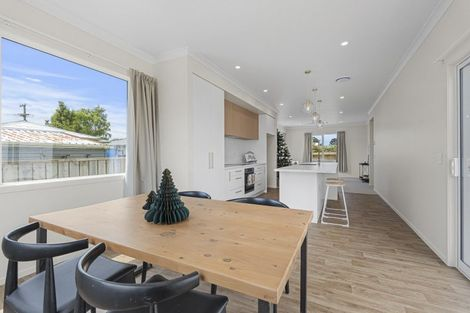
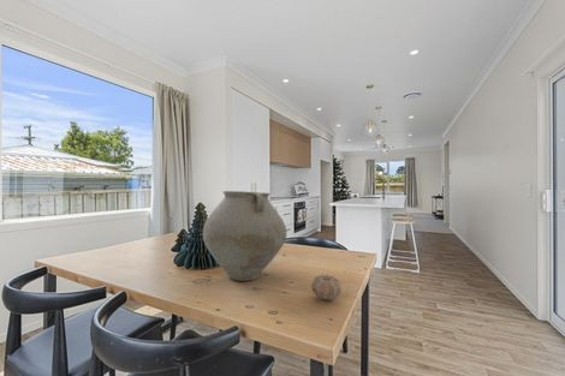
+ fruit [310,274,343,302]
+ ceramic pot [202,190,287,282]
